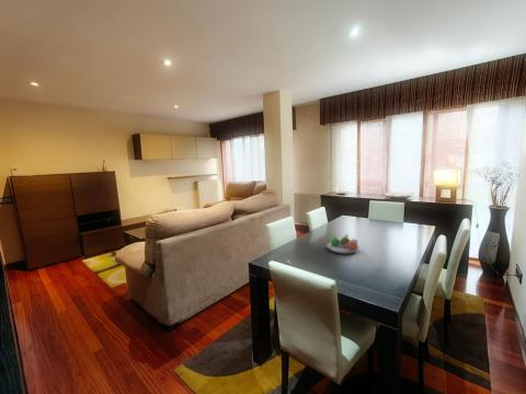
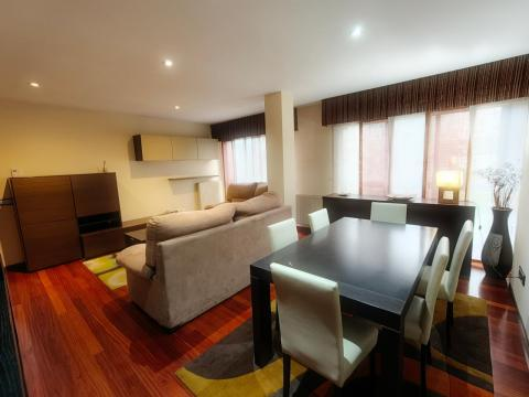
- fruit bowl [325,233,361,255]
